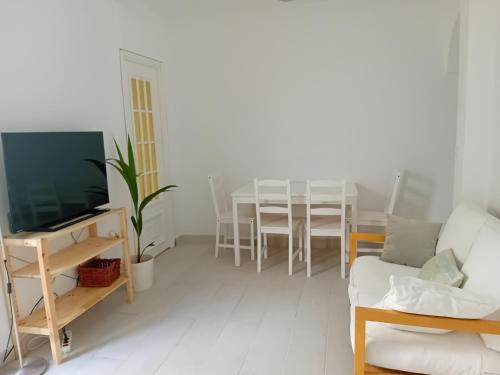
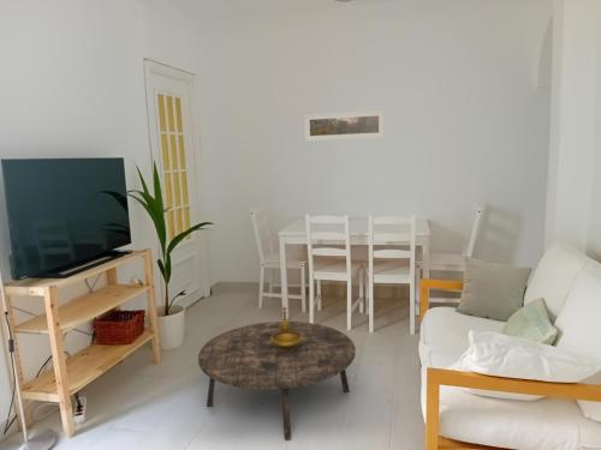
+ decorative bowl [270,306,303,350]
+ coffee table [197,320,357,442]
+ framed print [303,109,386,143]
